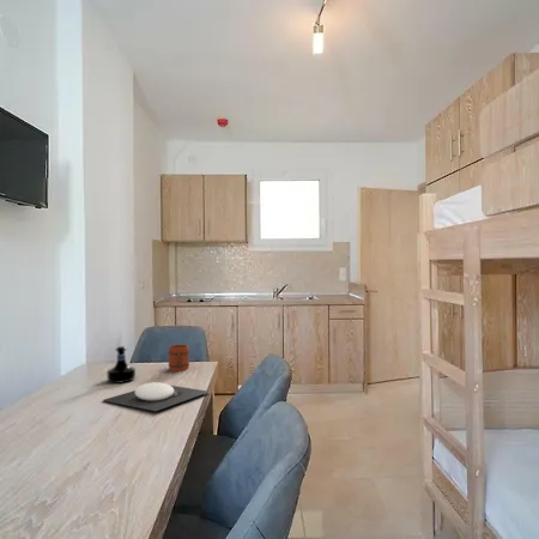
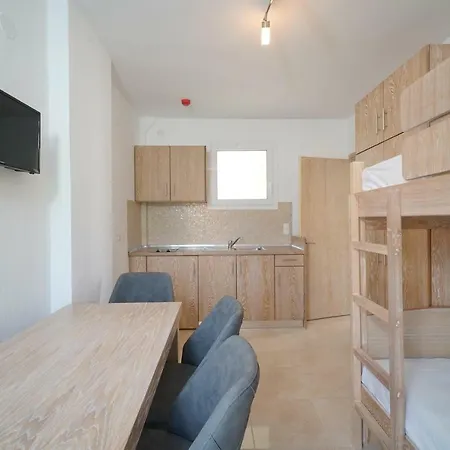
- tequila bottle [105,345,137,384]
- mug [168,344,190,373]
- plate [102,381,210,412]
